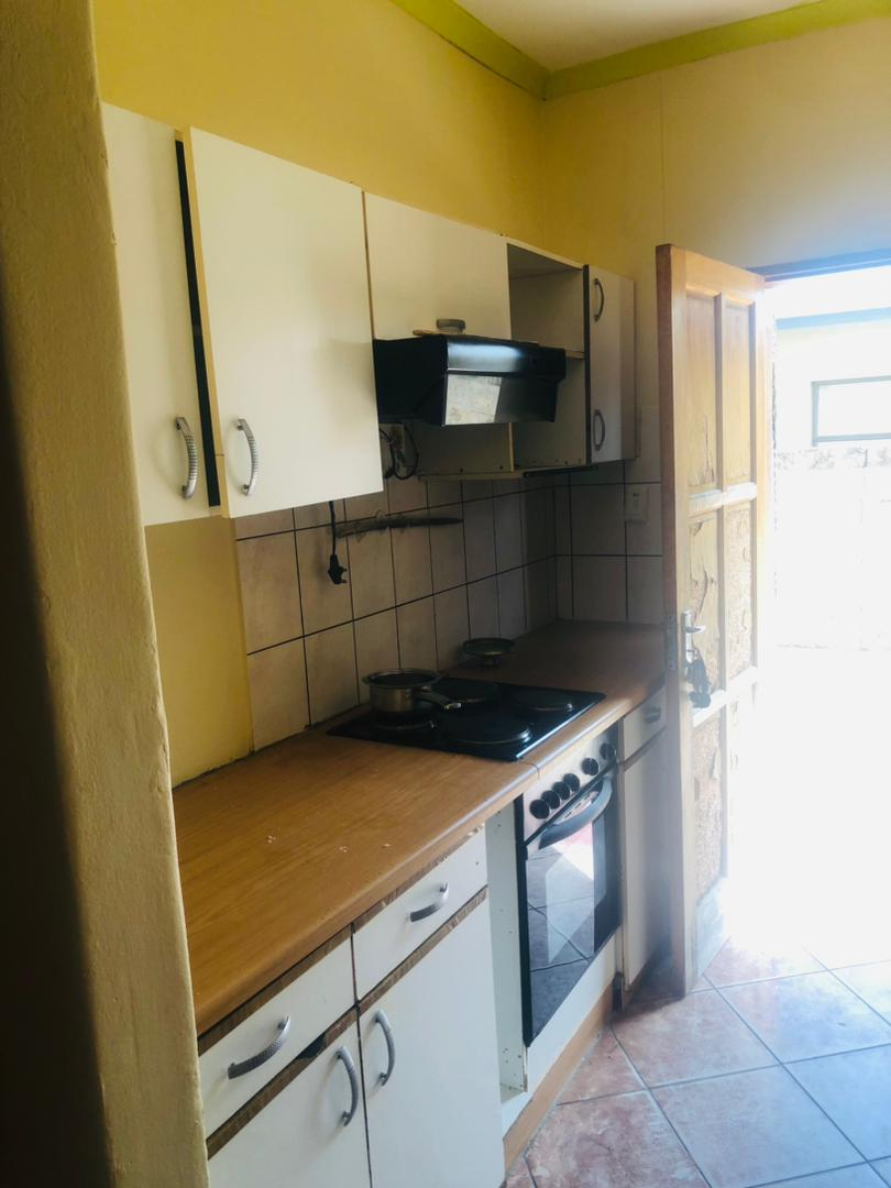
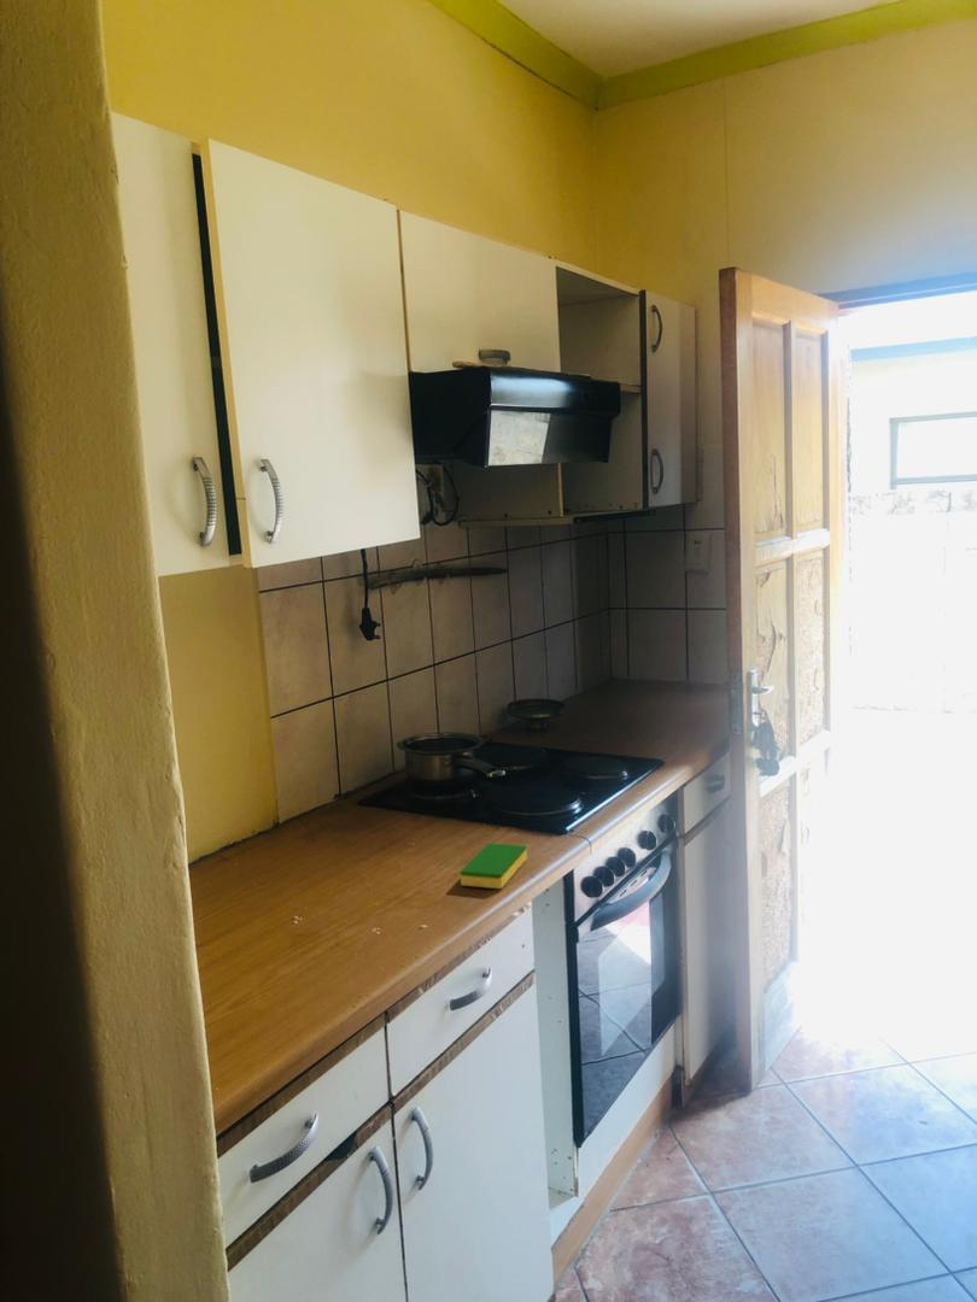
+ dish sponge [460,843,528,890]
